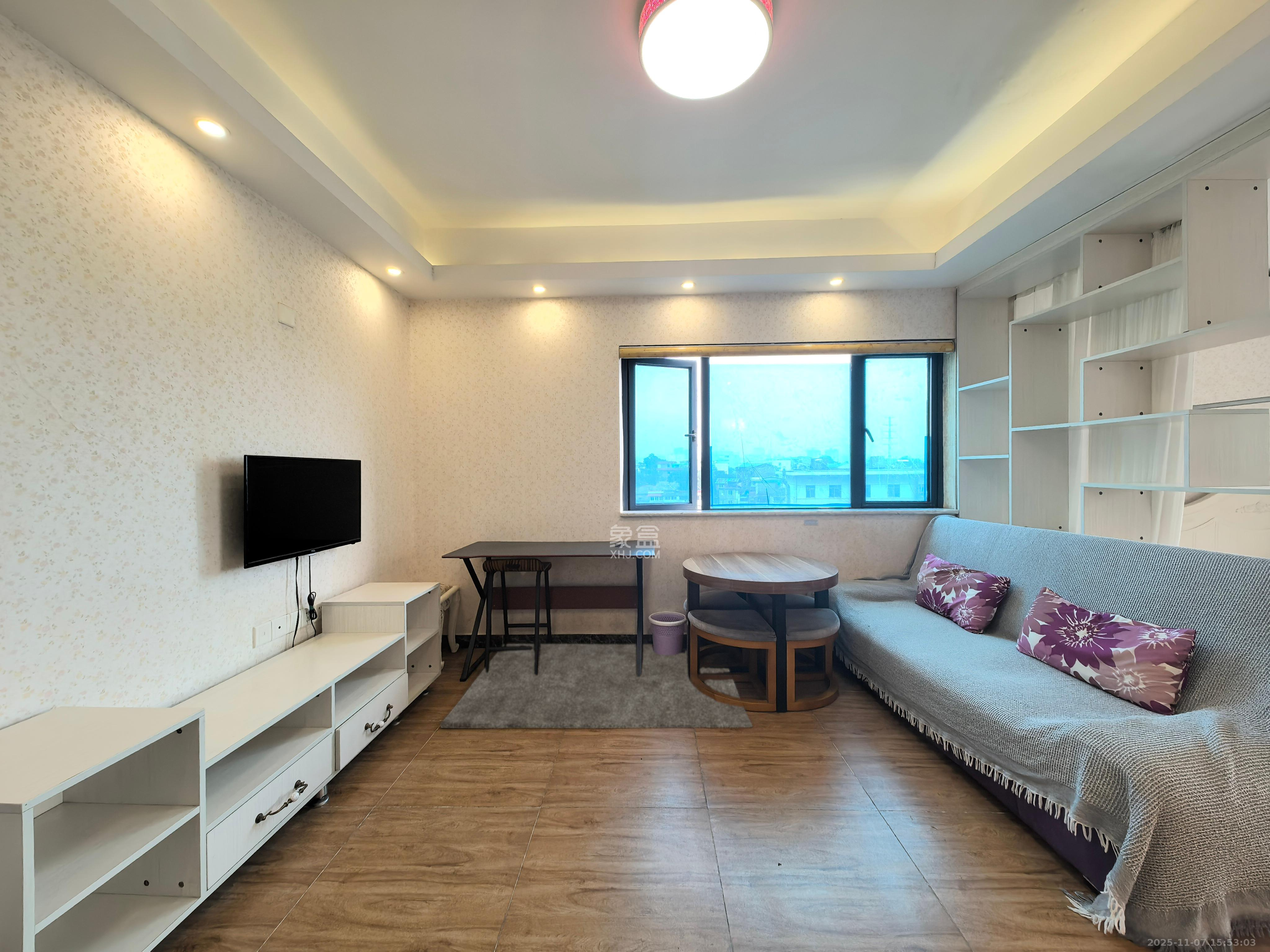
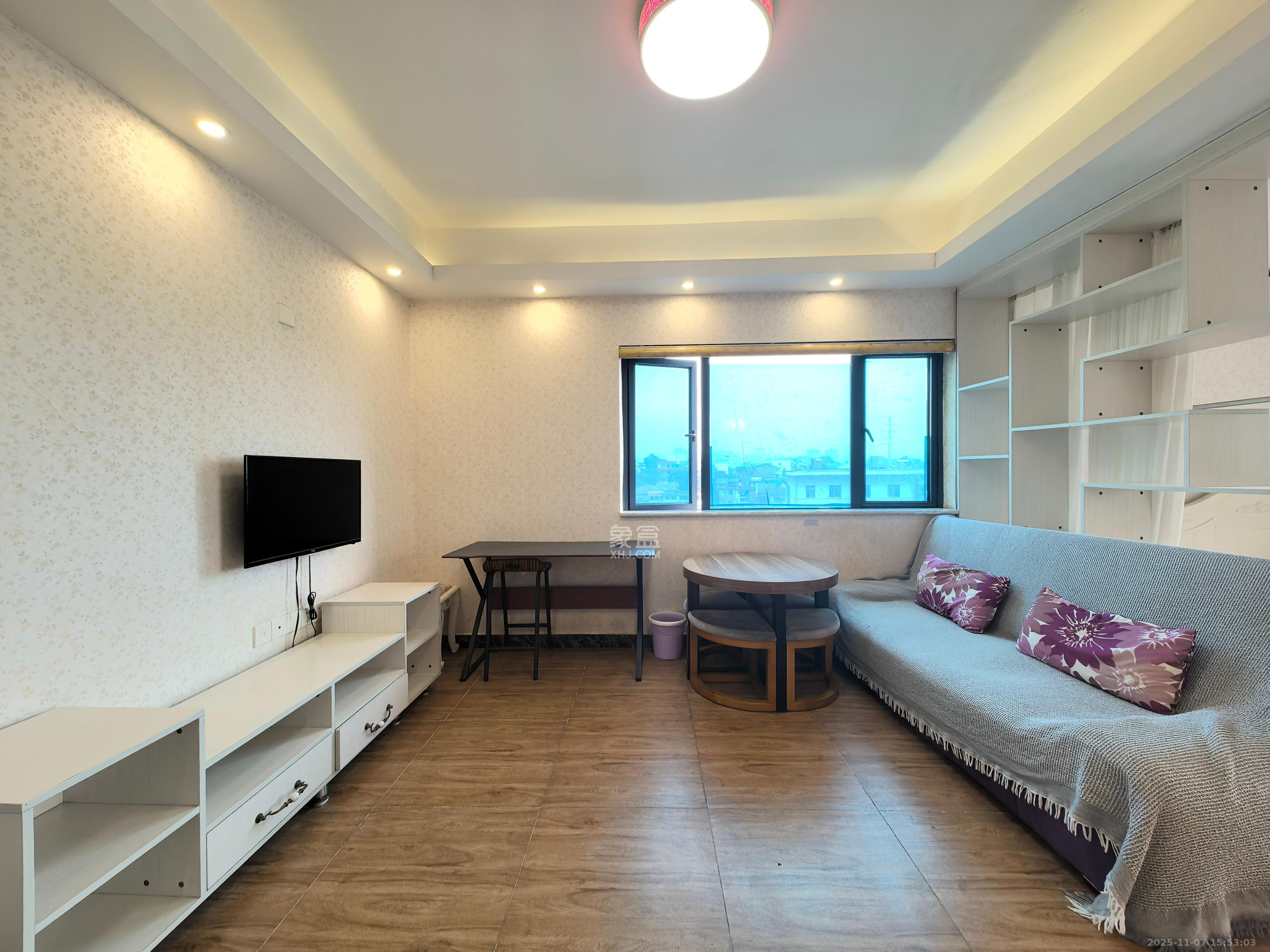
- rug [440,643,753,729]
